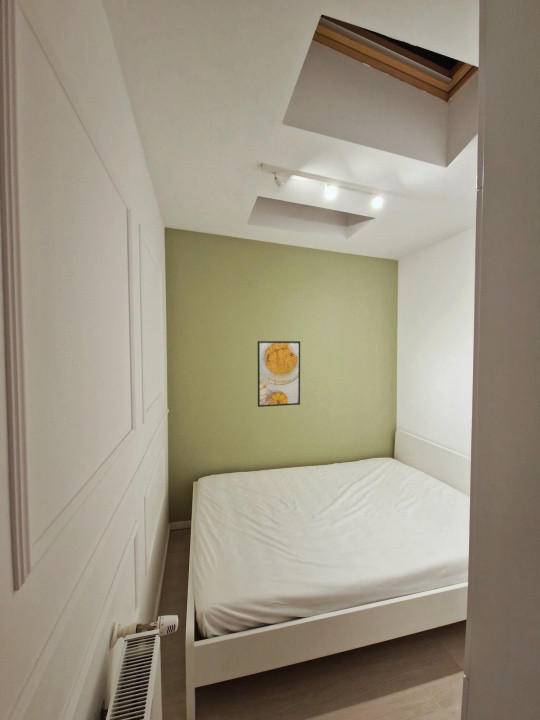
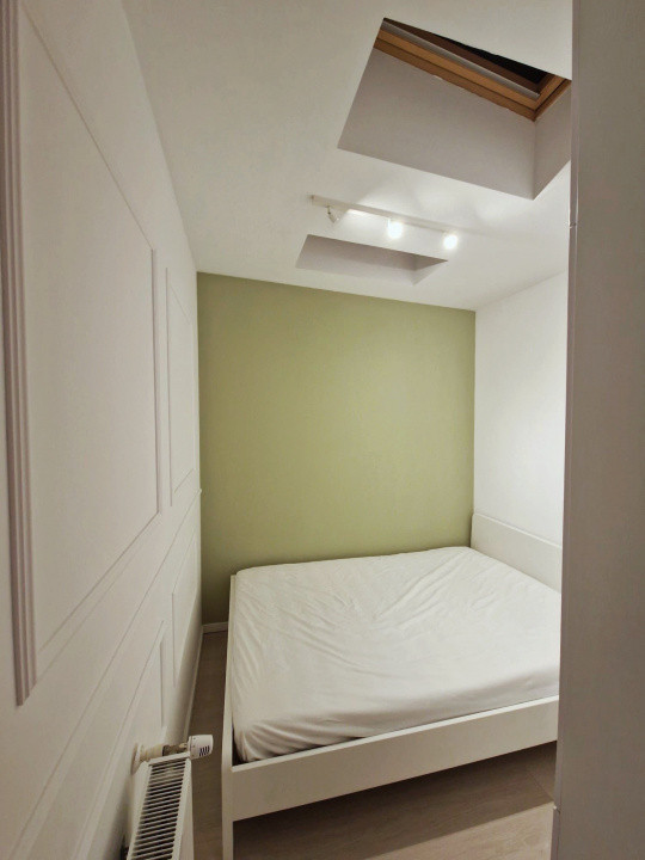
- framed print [257,340,301,408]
